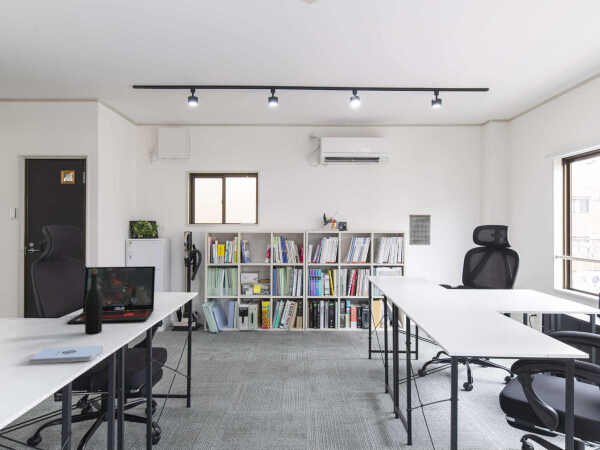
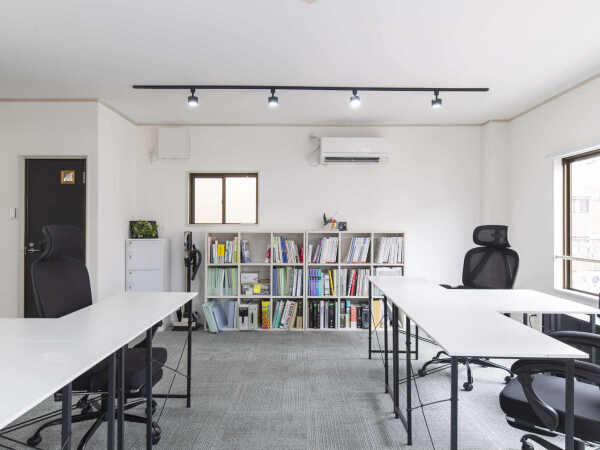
- calendar [408,210,432,246]
- laptop [66,265,156,325]
- bottle [84,268,103,335]
- notepad [29,345,104,365]
